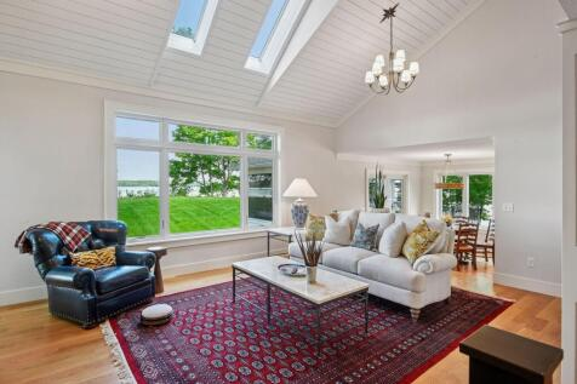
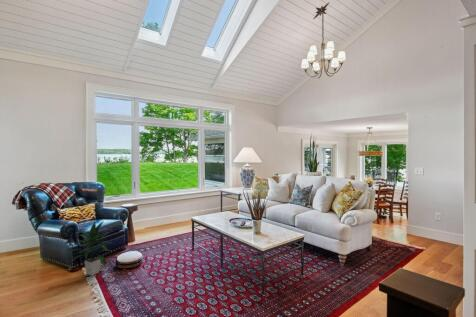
+ indoor plant [68,220,114,277]
